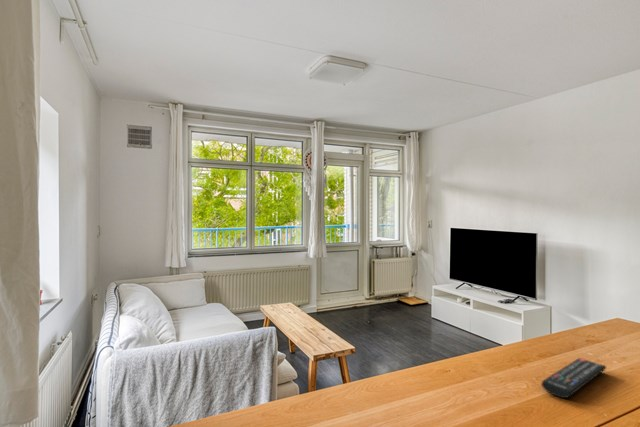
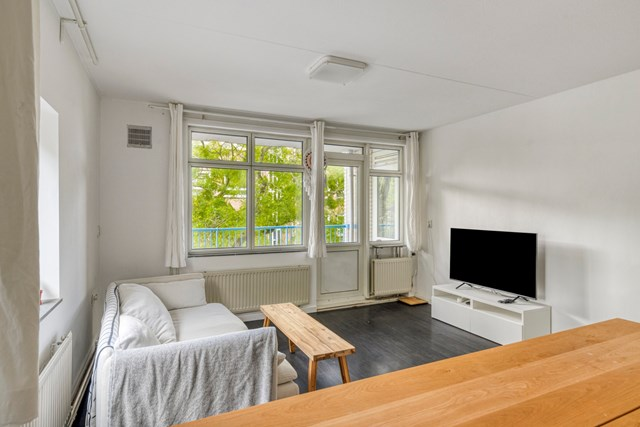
- remote control [541,357,607,399]
